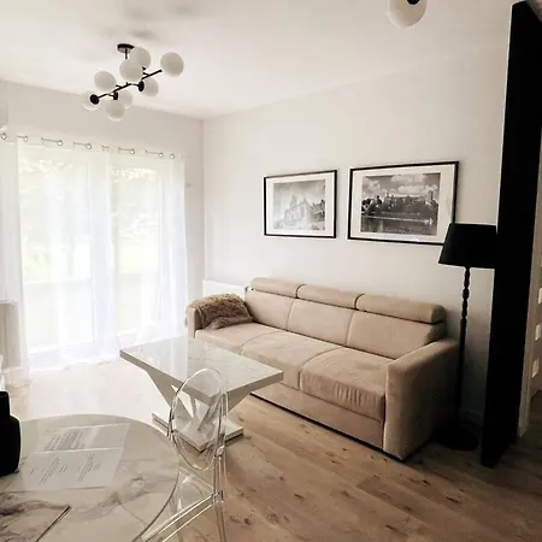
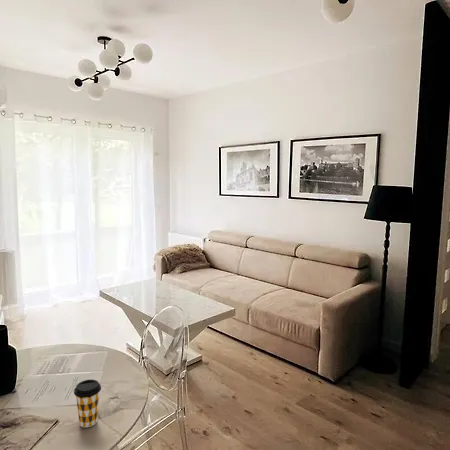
+ coffee cup [73,379,102,428]
